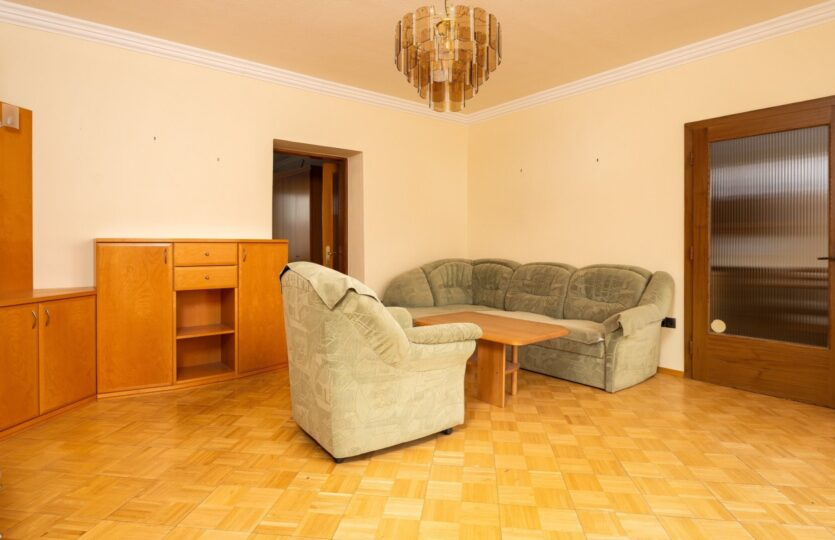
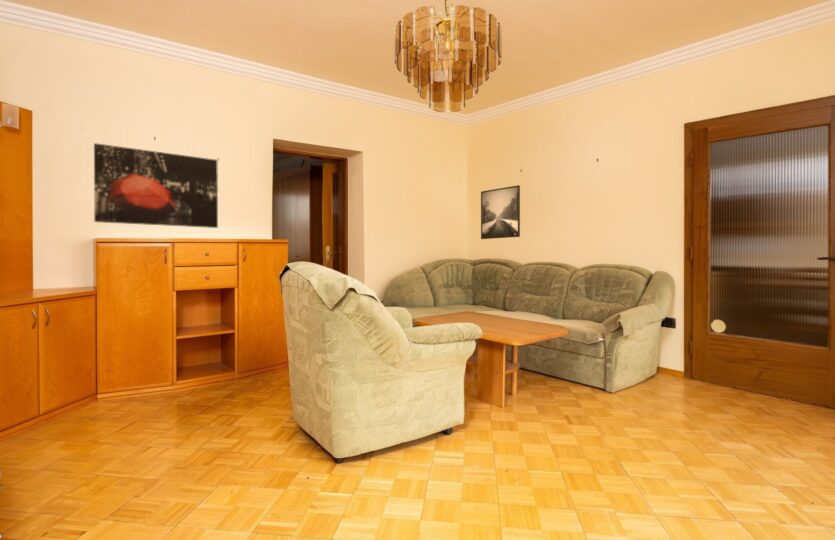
+ wall art [93,142,219,229]
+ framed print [480,184,521,240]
